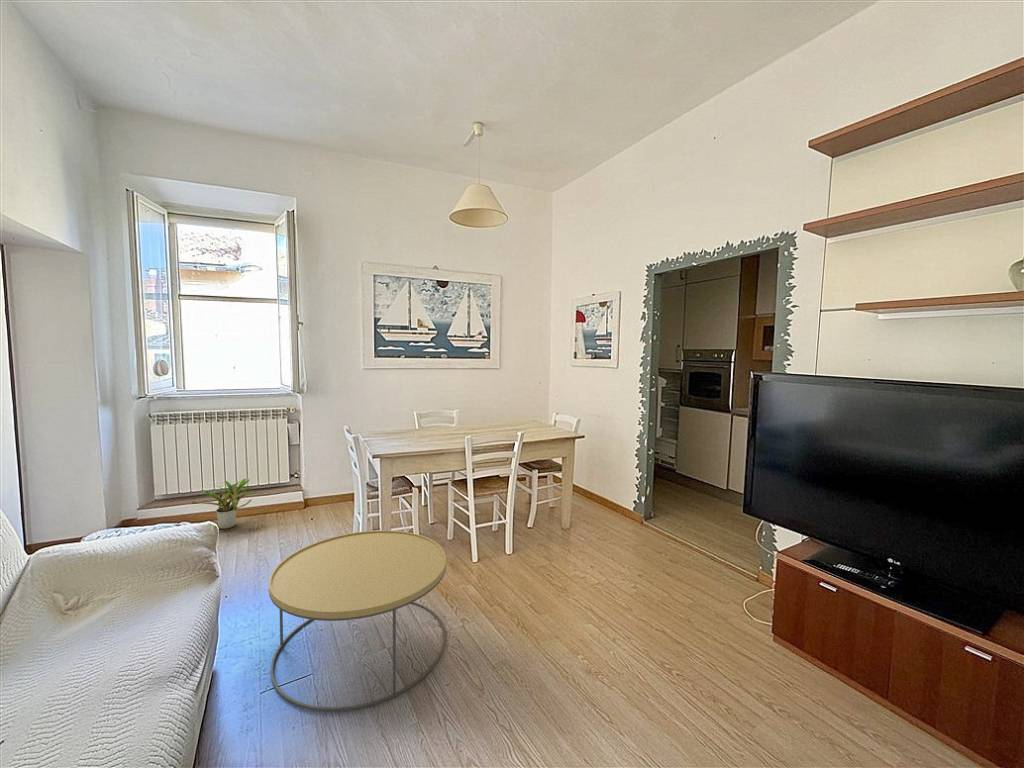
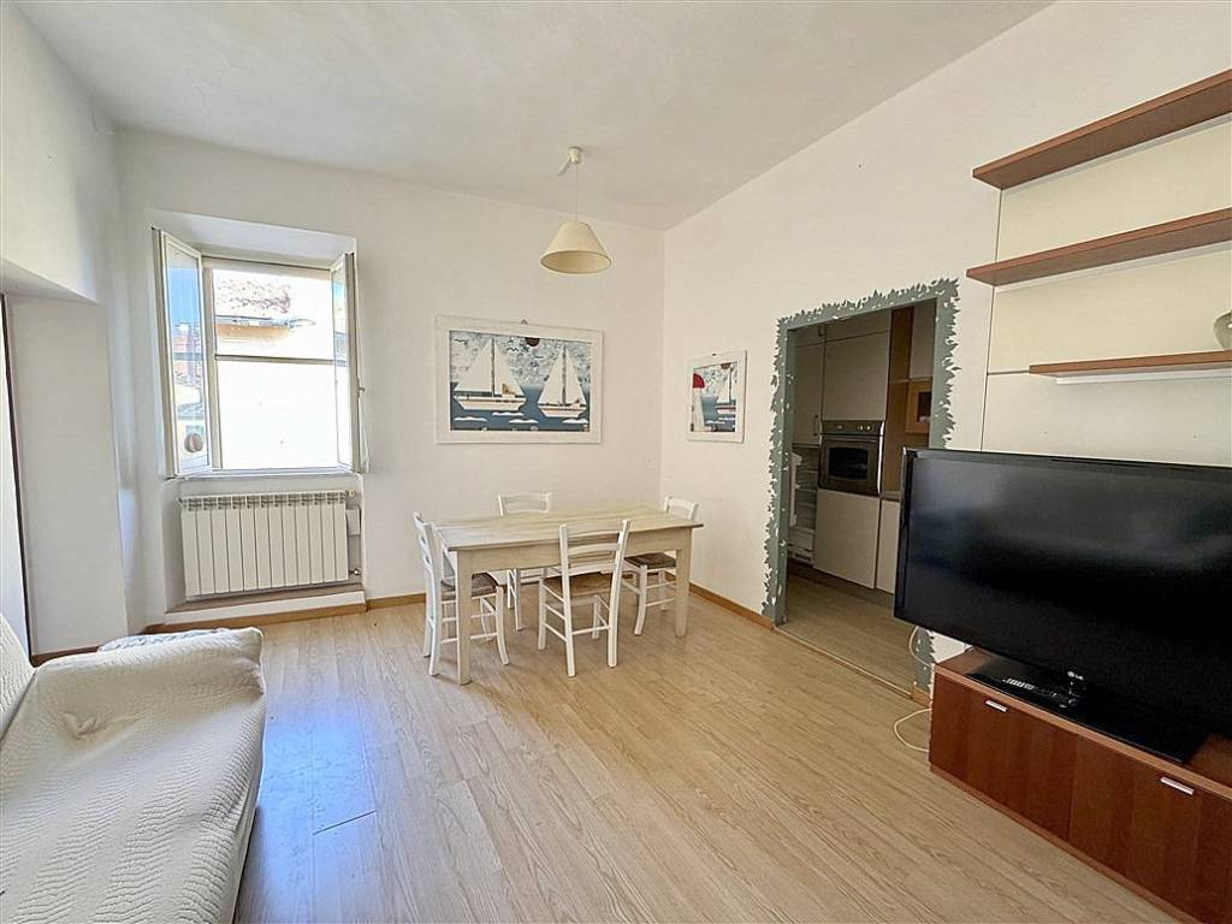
- coffee table [268,529,447,712]
- potted plant [191,477,264,530]
